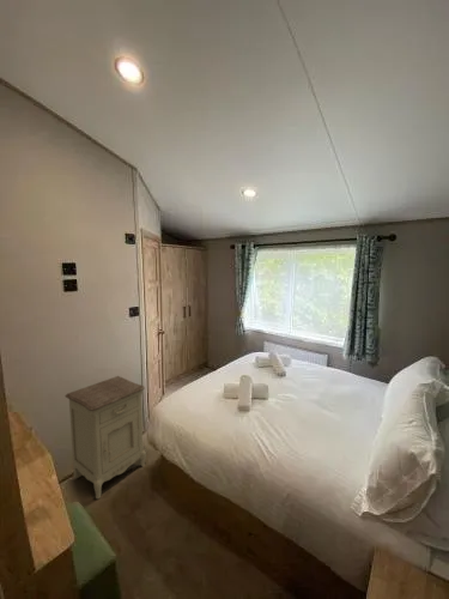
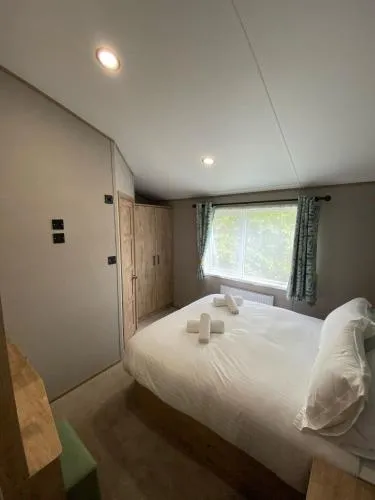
- nightstand [65,375,147,501]
